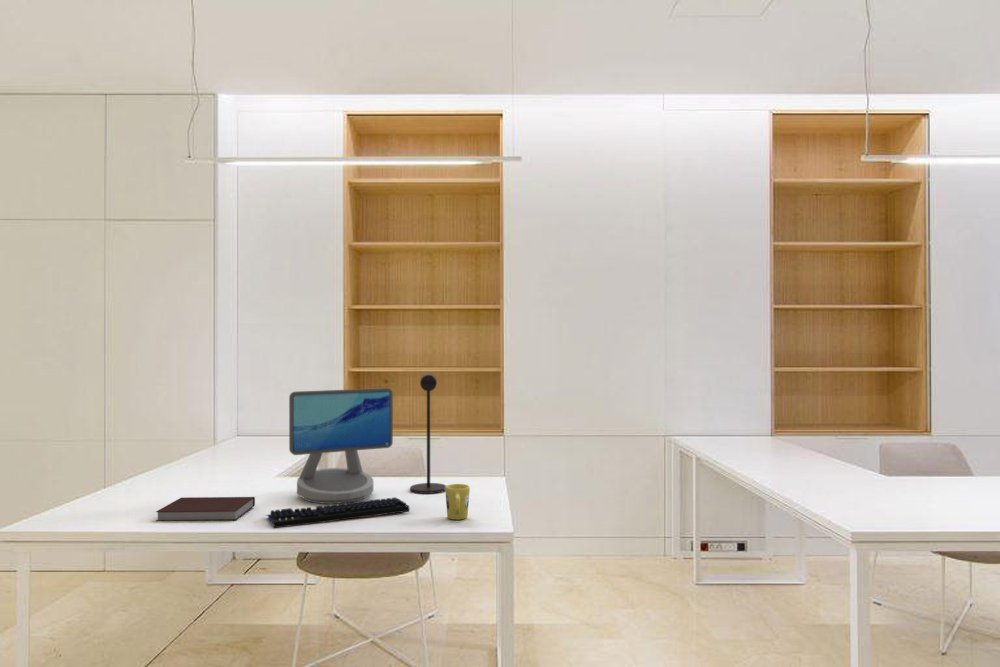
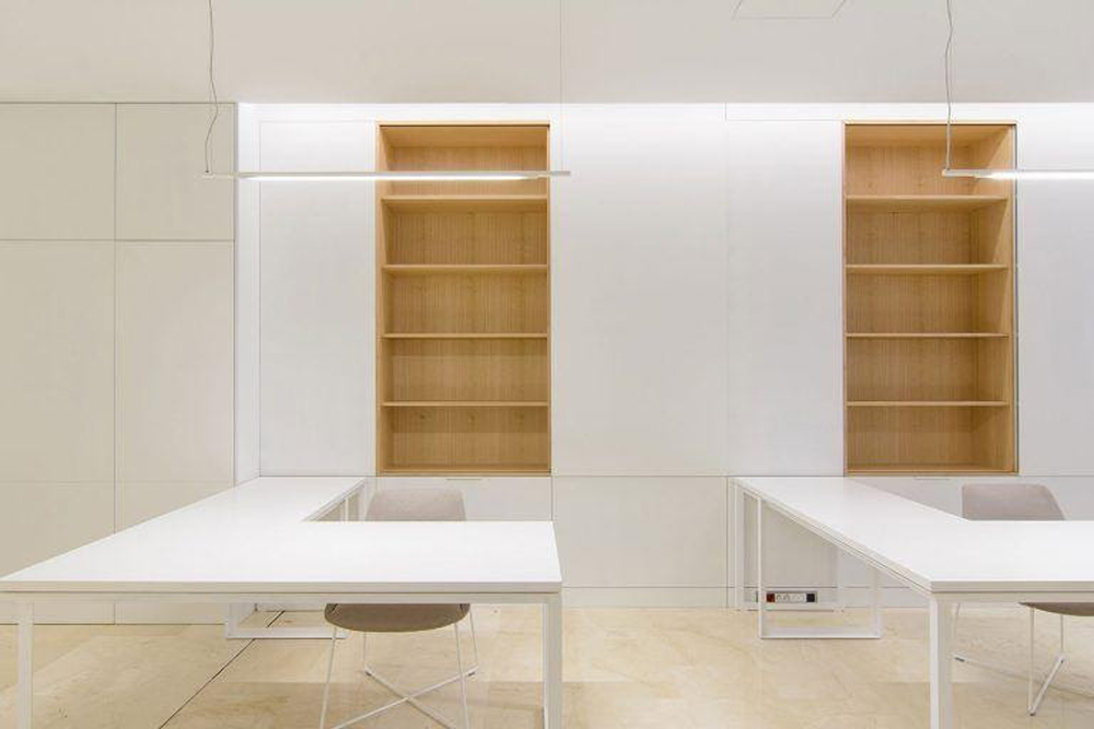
- computer monitor [288,387,394,505]
- keyboard [266,496,410,529]
- desk lamp [409,372,447,495]
- mug [444,483,471,521]
- notebook [155,496,256,522]
